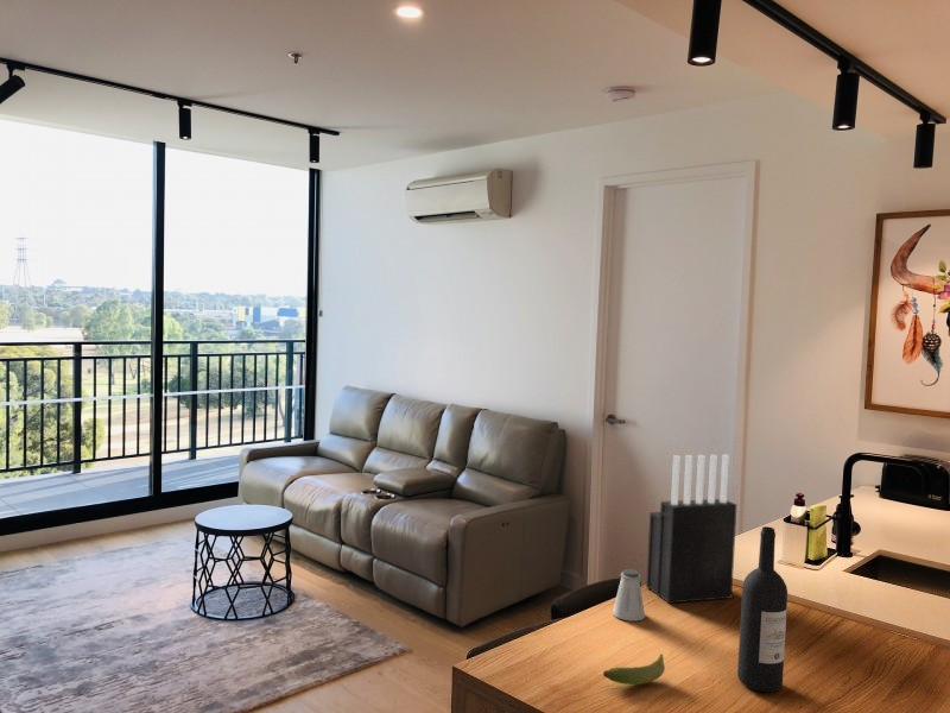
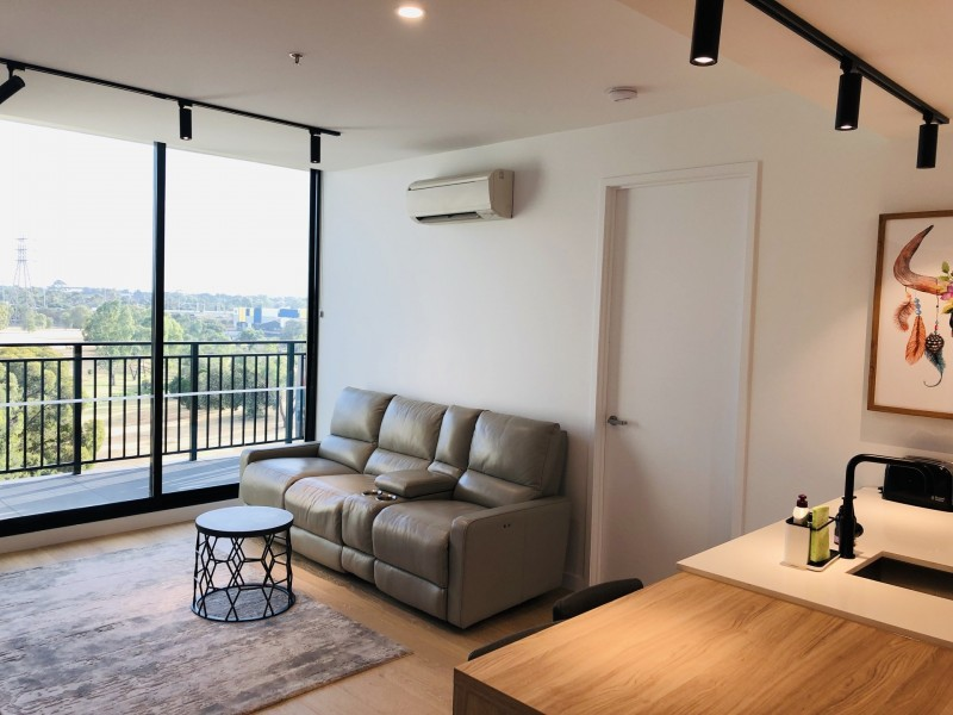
- saltshaker [612,568,646,623]
- banana [602,652,666,686]
- knife block [645,453,737,605]
- wine bottle [736,525,788,693]
